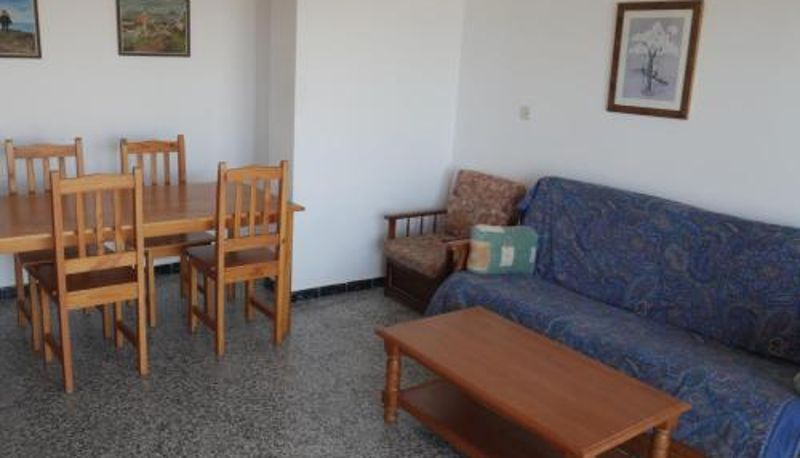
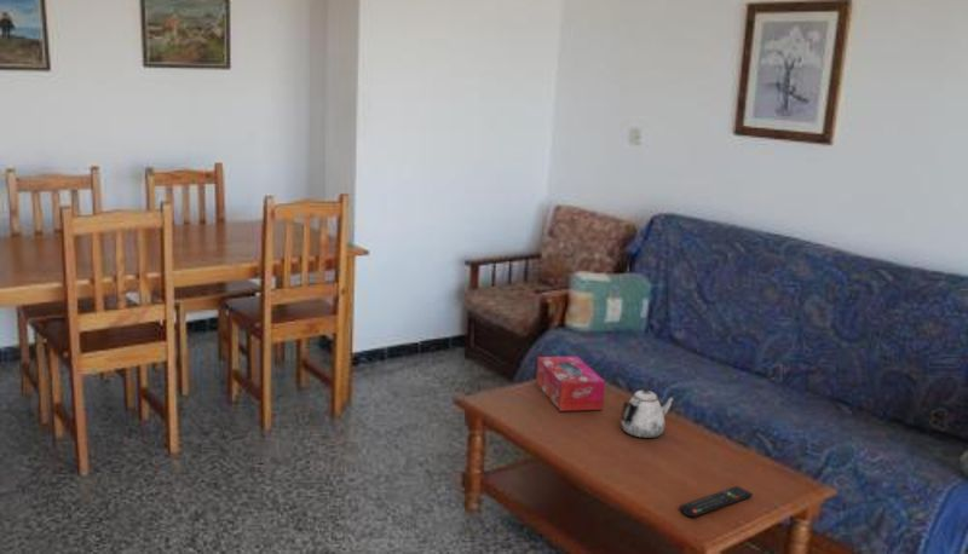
+ tissue box [535,356,606,412]
+ remote control [679,485,754,518]
+ teapot [620,387,675,439]
